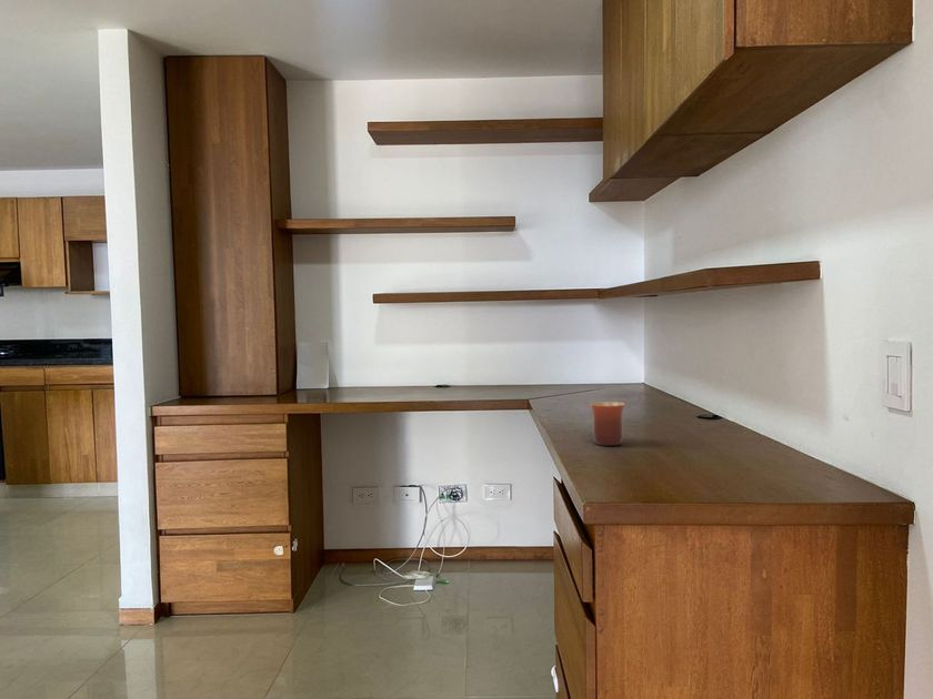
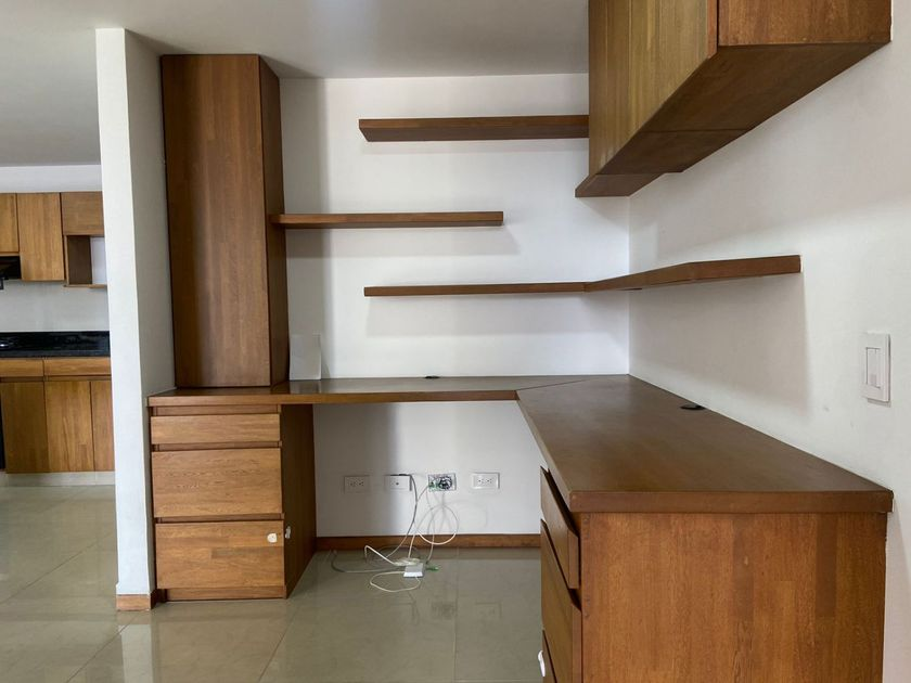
- mug [589,401,626,446]
